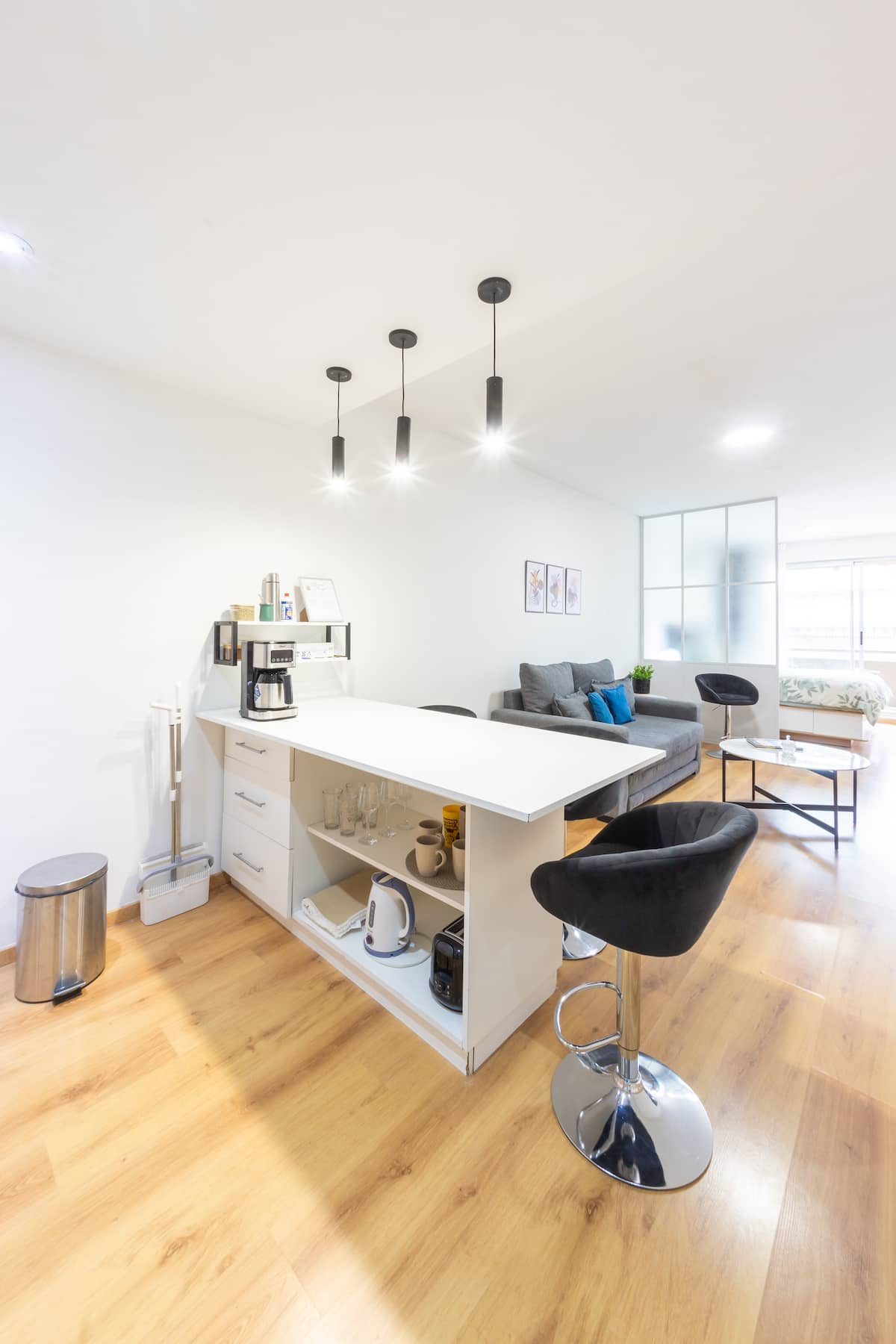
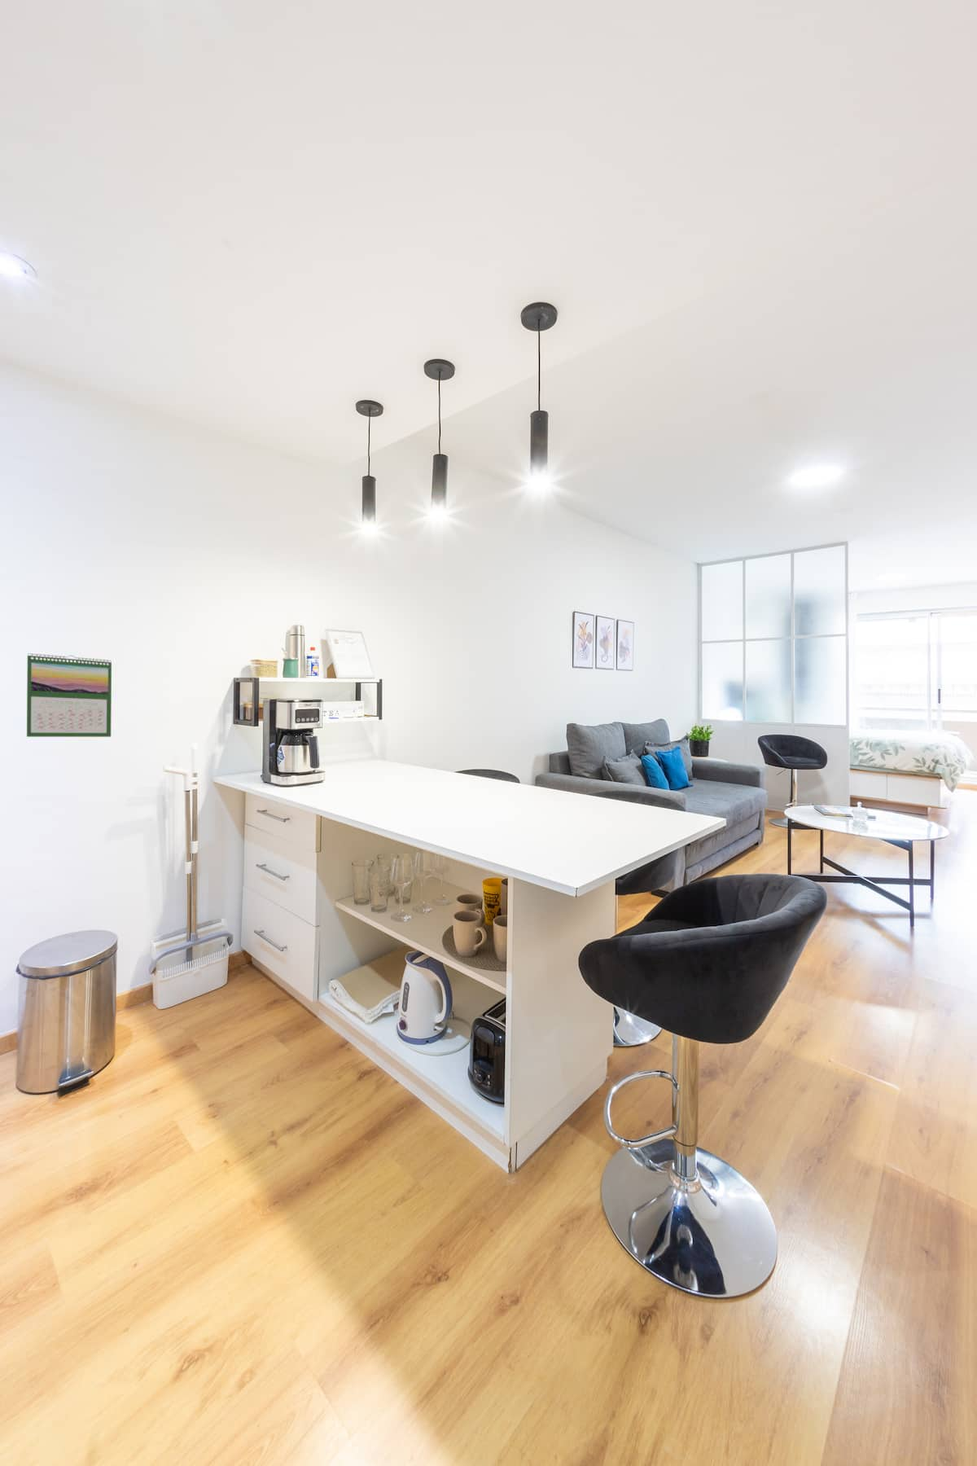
+ calendar [26,652,112,737]
